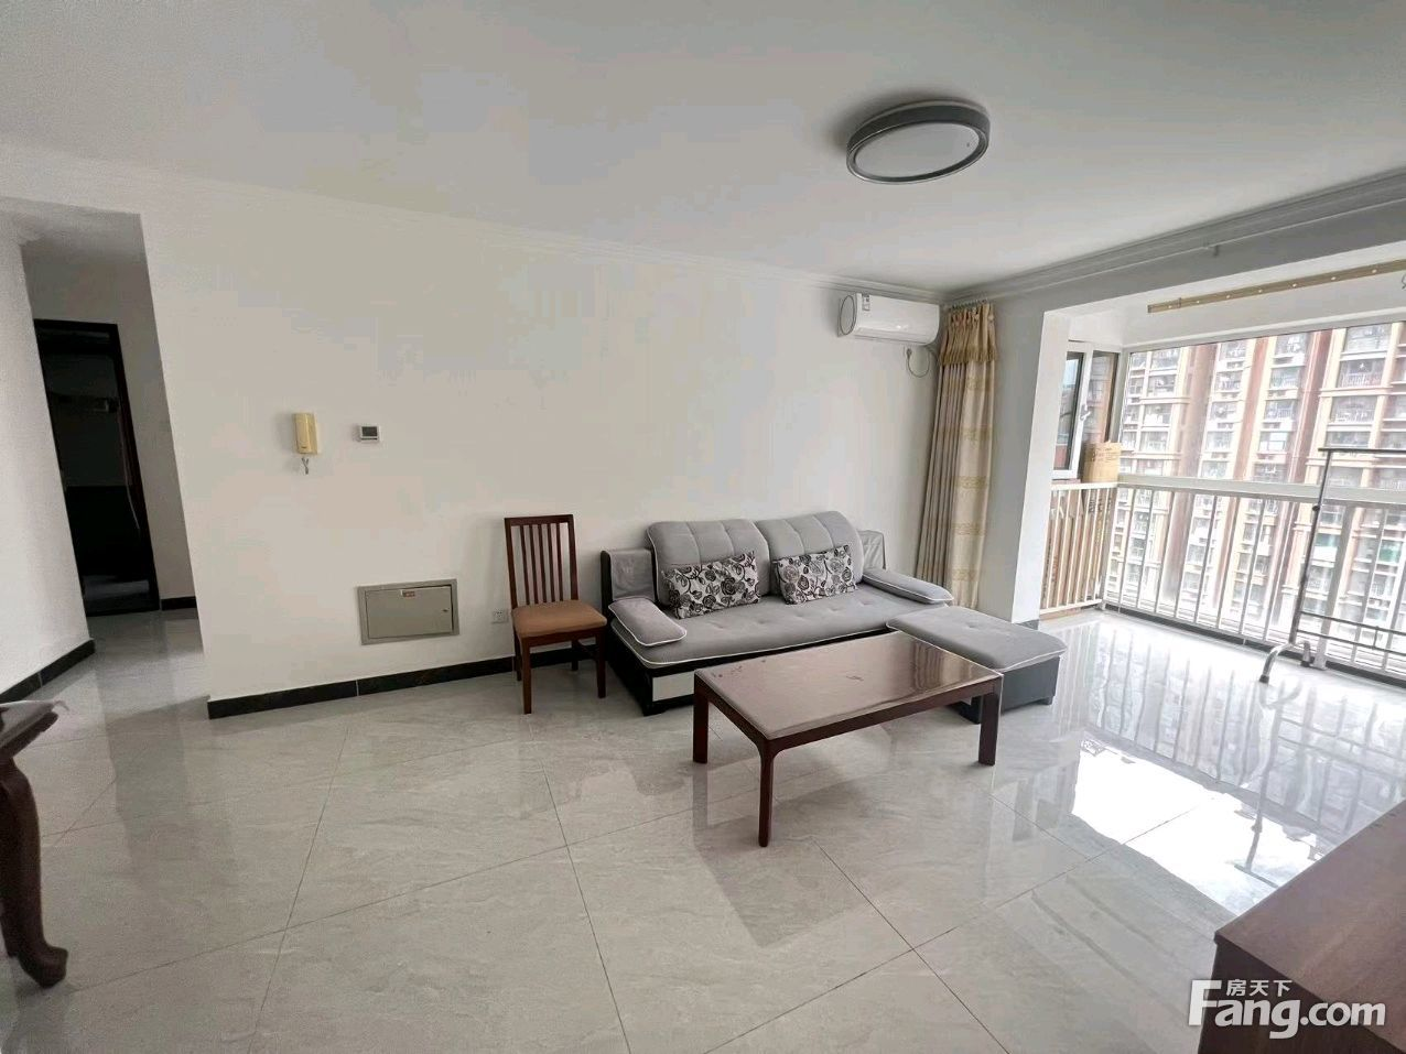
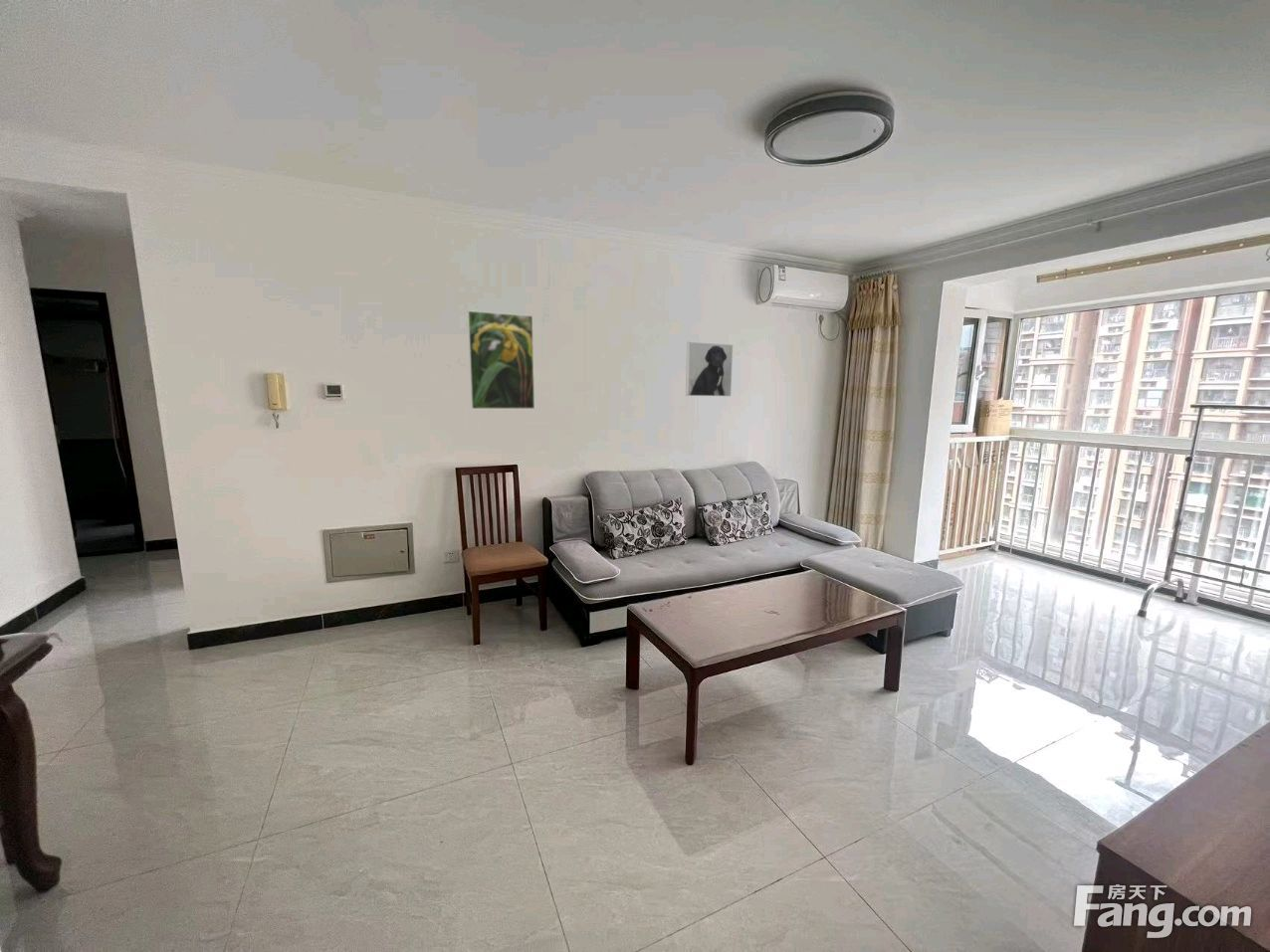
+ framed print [685,341,734,397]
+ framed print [466,309,535,410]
